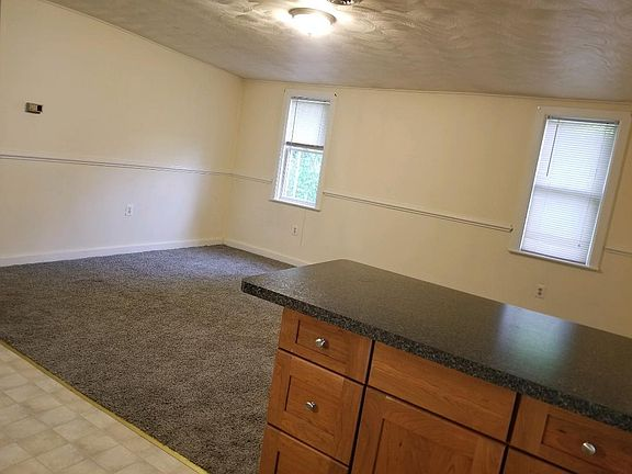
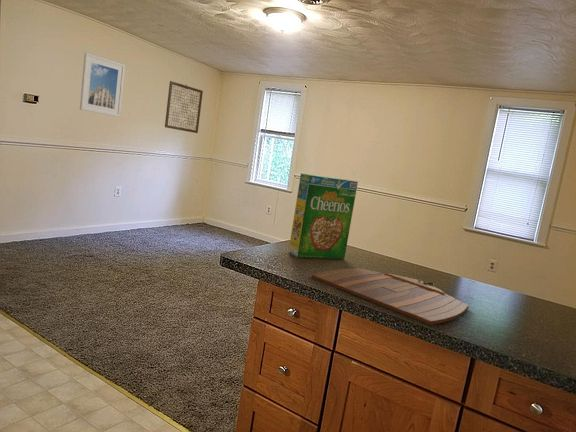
+ wall art [164,80,204,134]
+ cutting board [310,267,470,326]
+ cereal box [287,172,359,260]
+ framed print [79,52,126,118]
